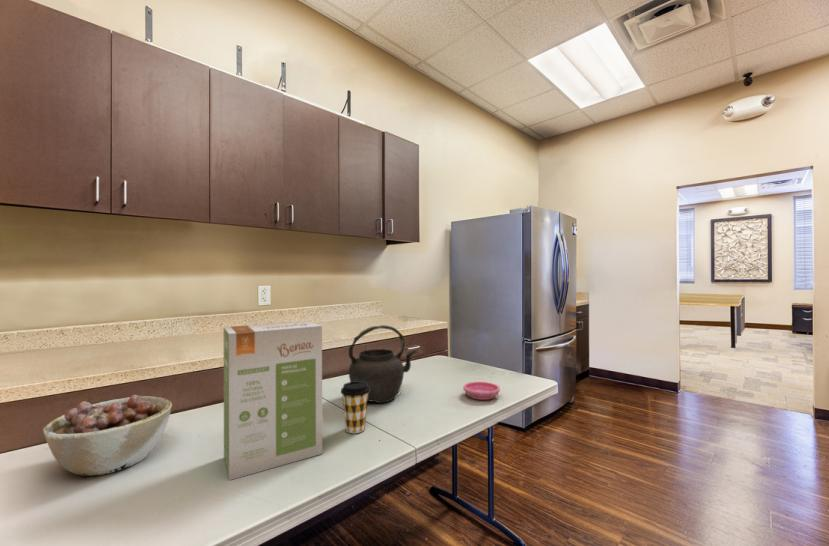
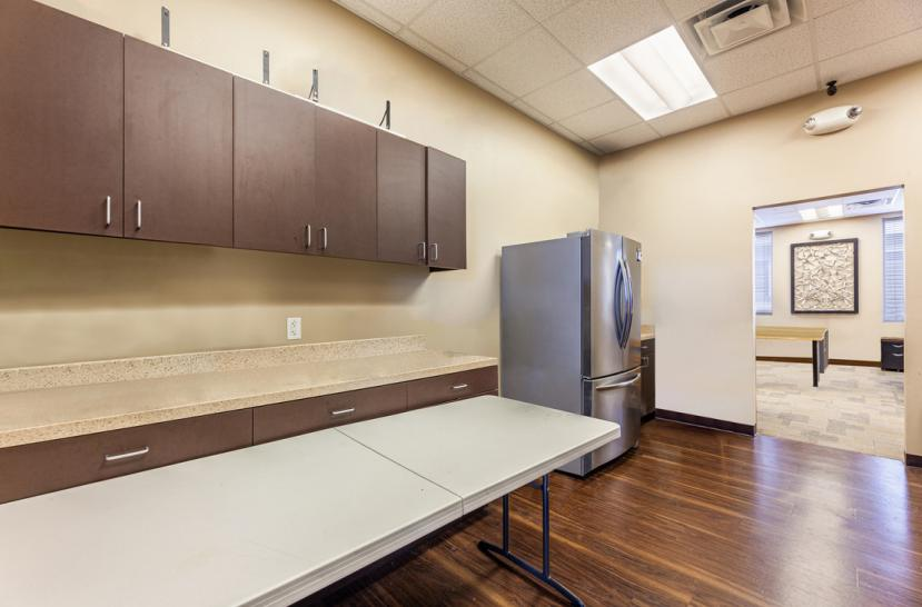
- coffee cup [340,381,370,434]
- saucer [462,381,501,401]
- bowl [42,394,173,477]
- kettle [348,324,419,404]
- food box [223,320,323,481]
